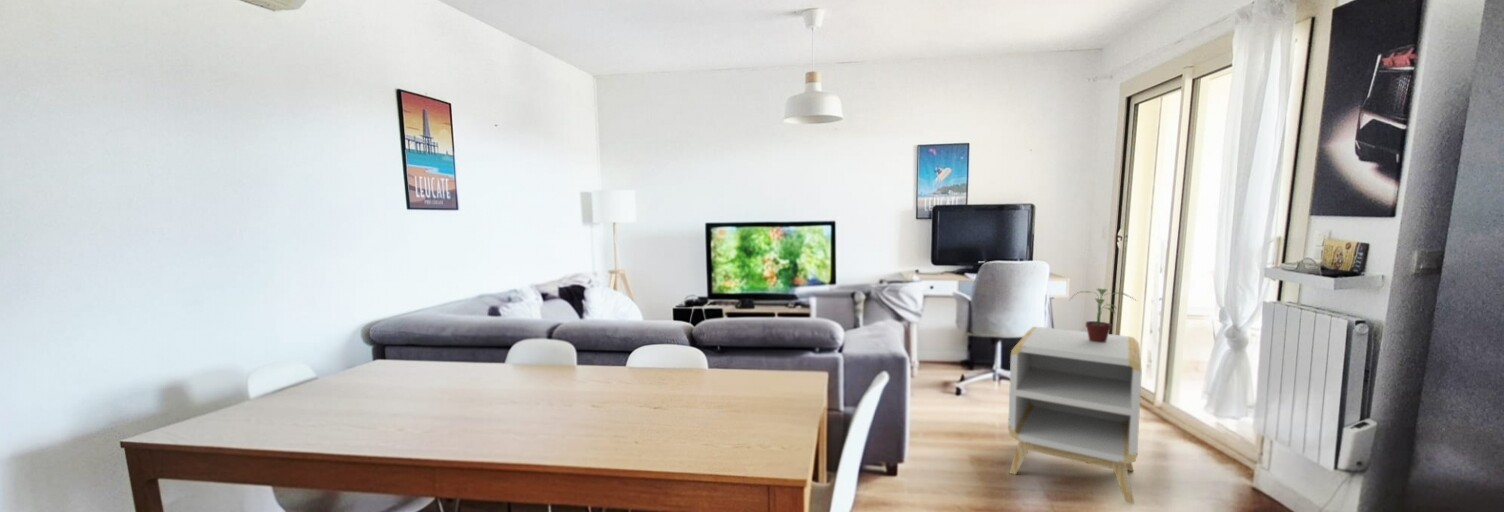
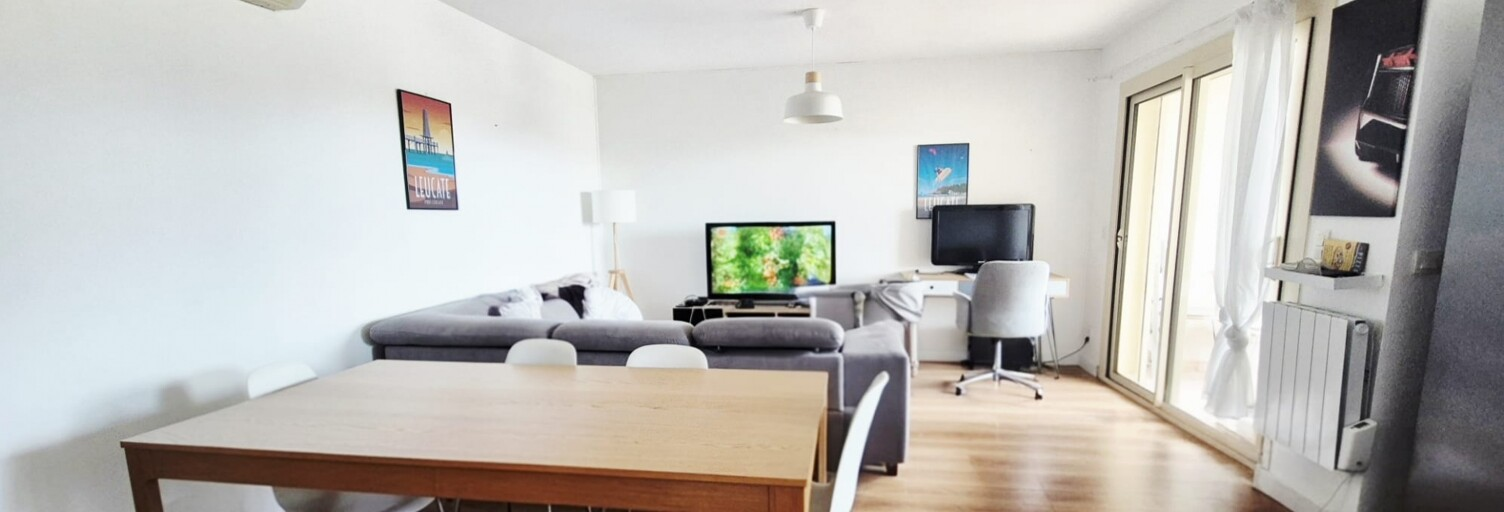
- side table [1007,326,1143,505]
- potted plant [1069,287,1138,343]
